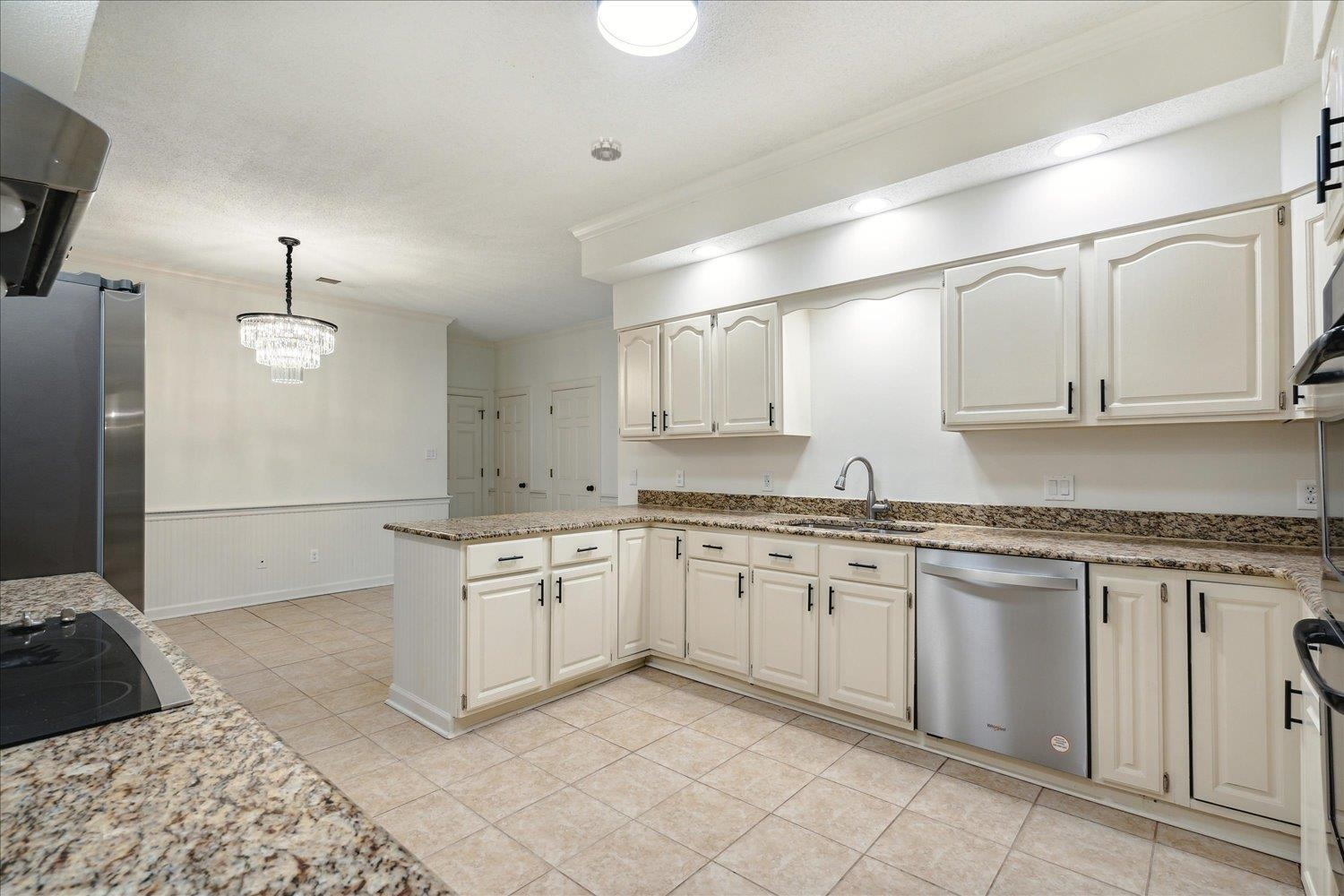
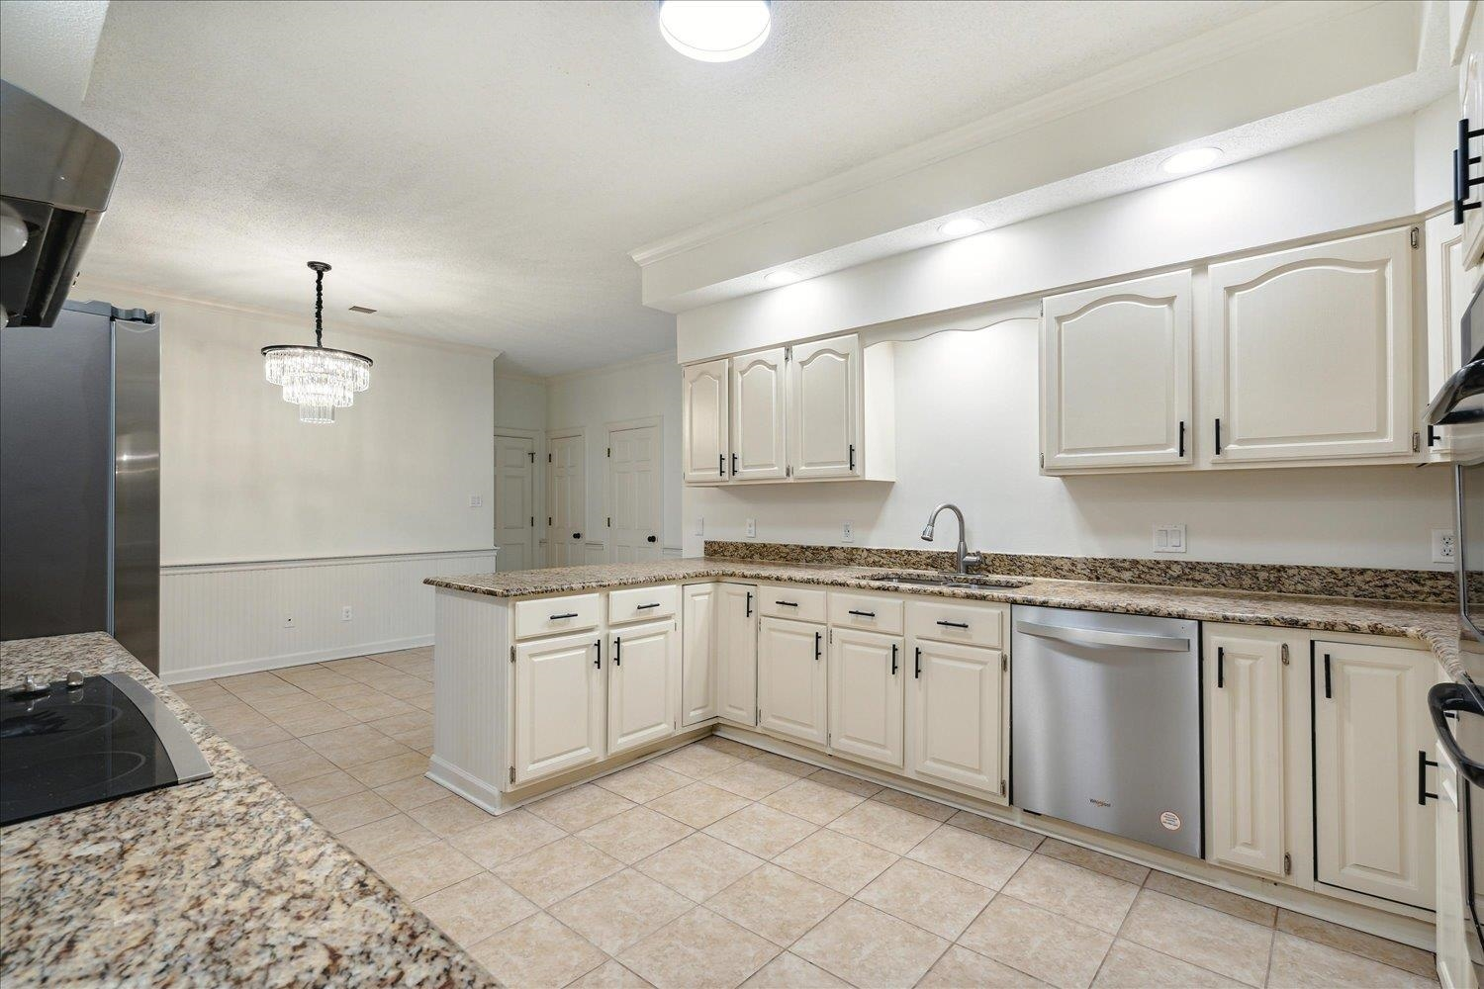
- smoke detector [590,135,623,162]
